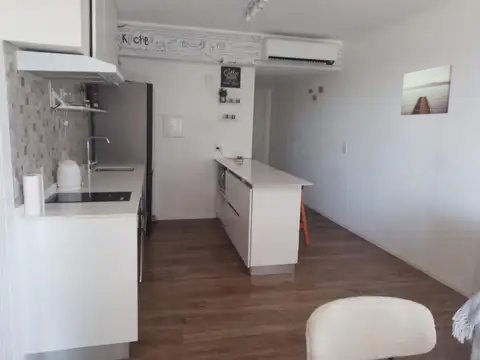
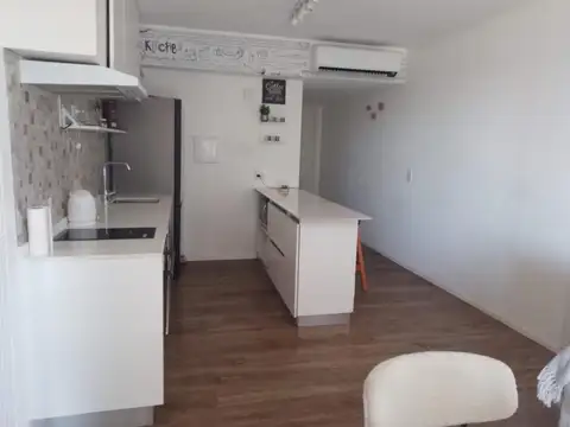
- wall art [400,64,453,116]
